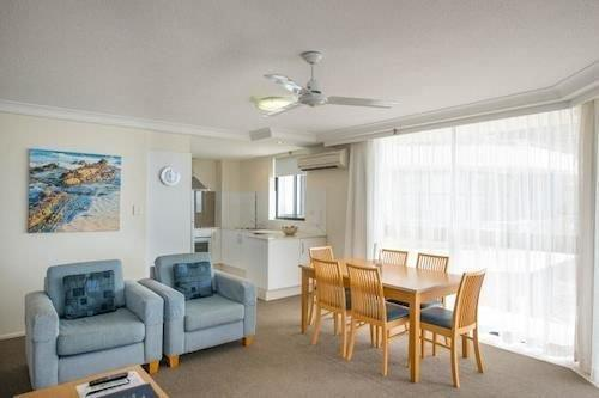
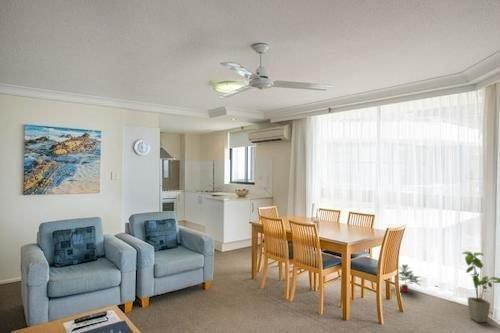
+ house plant [461,250,500,323]
+ potted plant [398,264,422,293]
